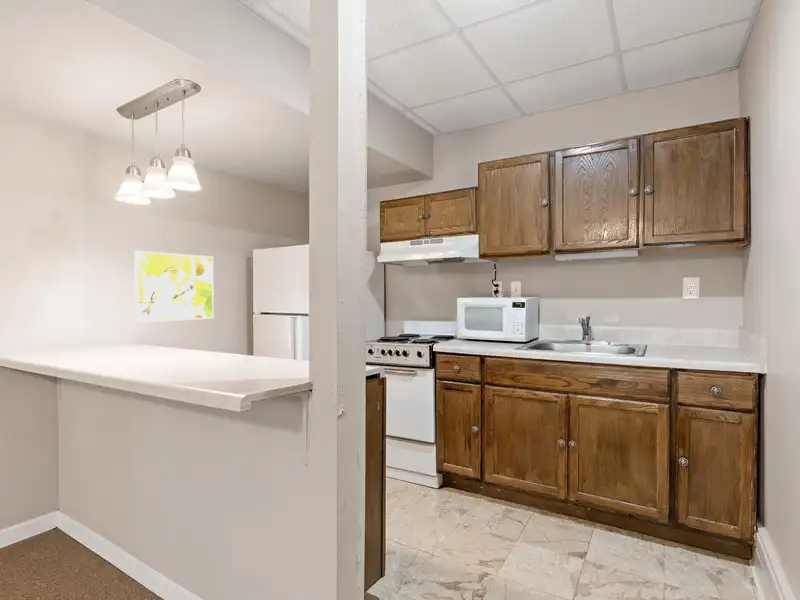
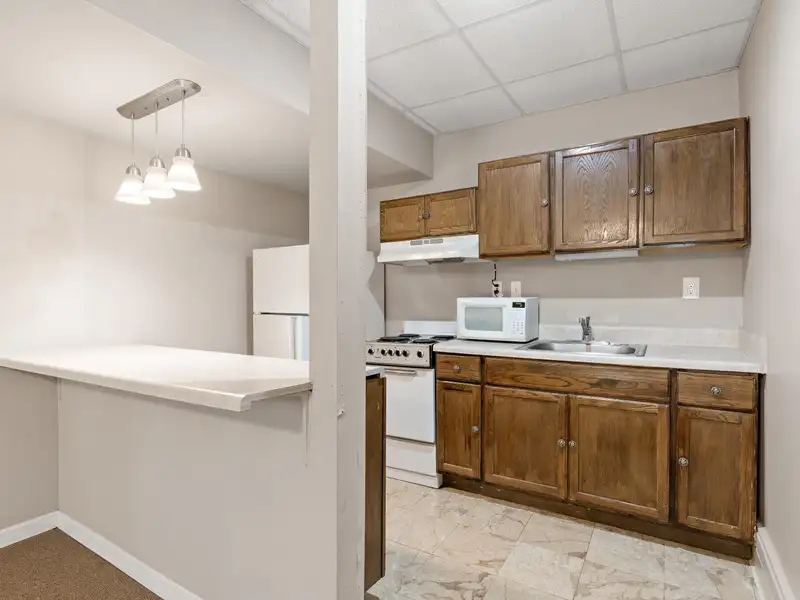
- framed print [133,250,215,324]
